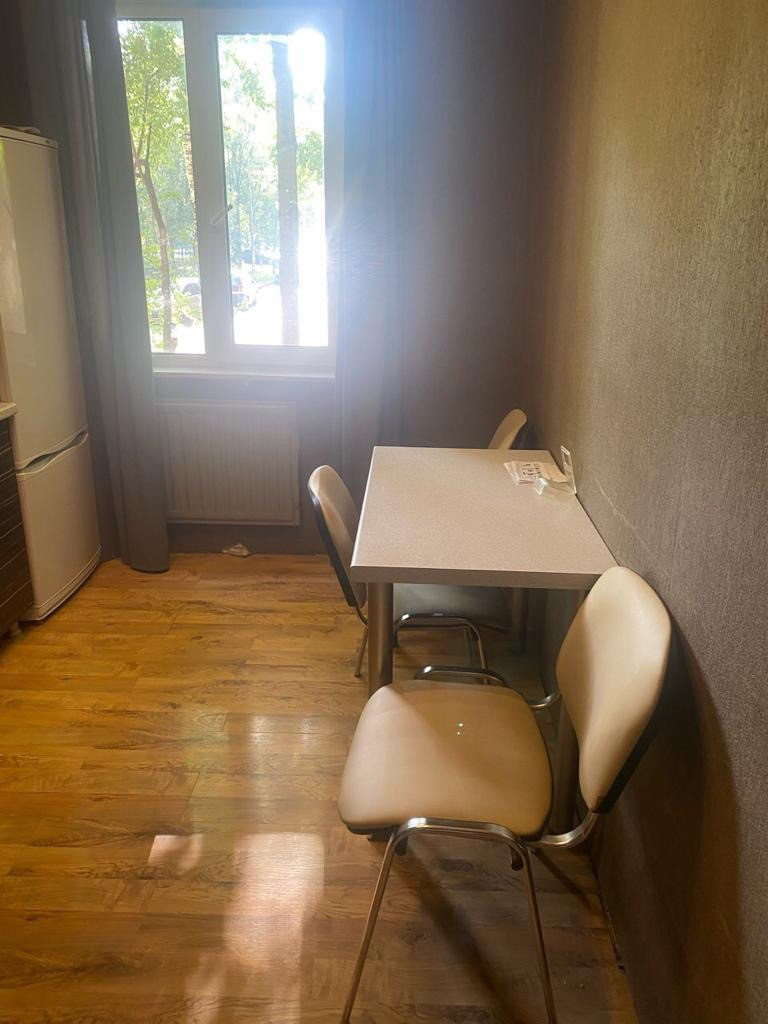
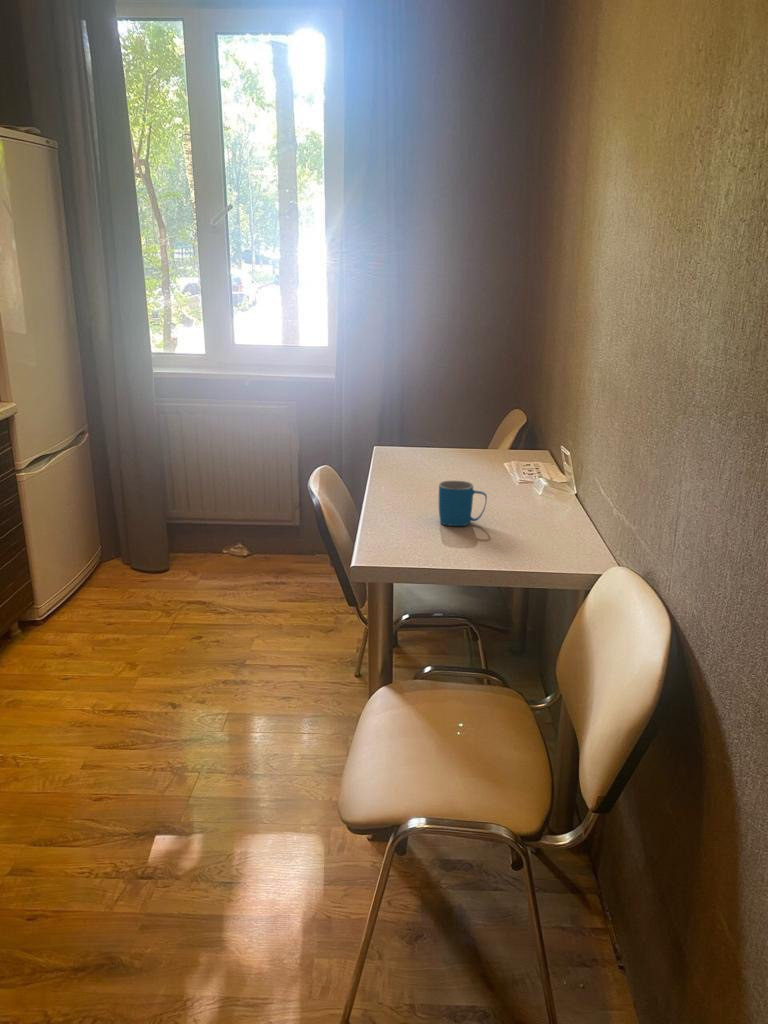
+ mug [438,480,488,527]
